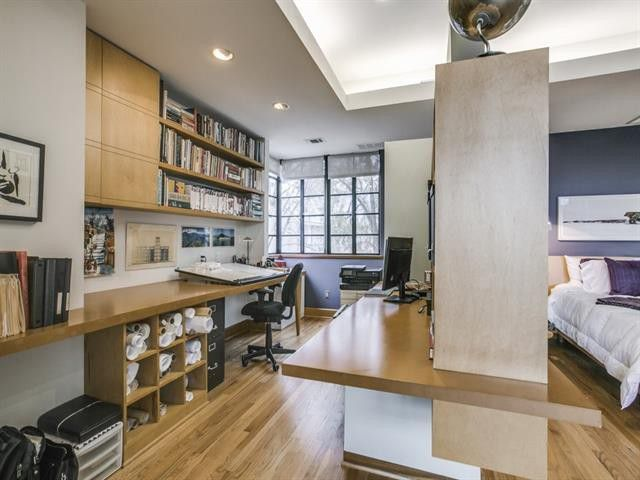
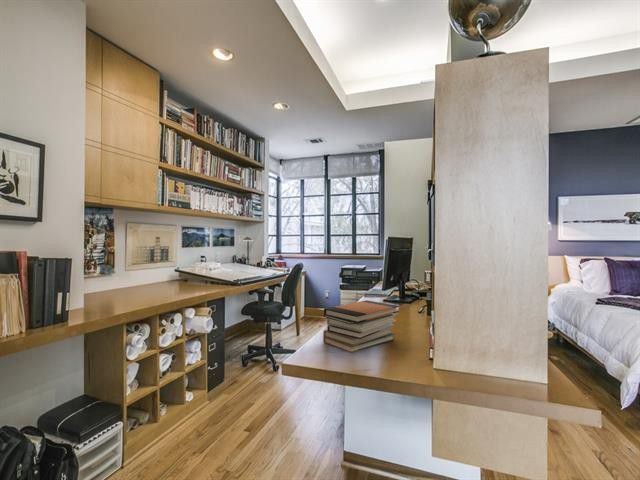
+ book stack [322,299,400,354]
